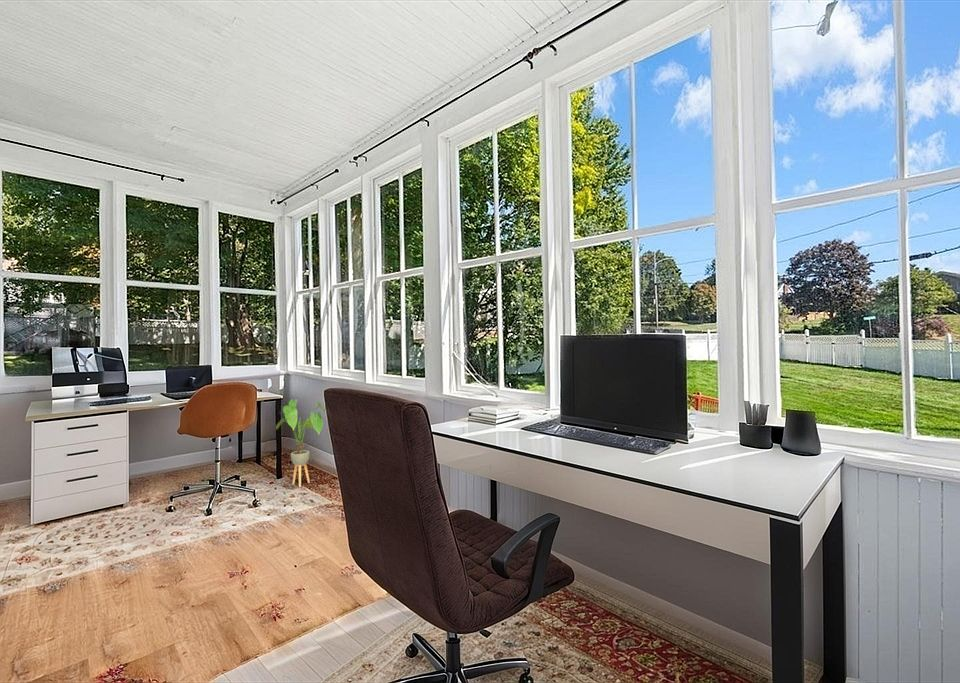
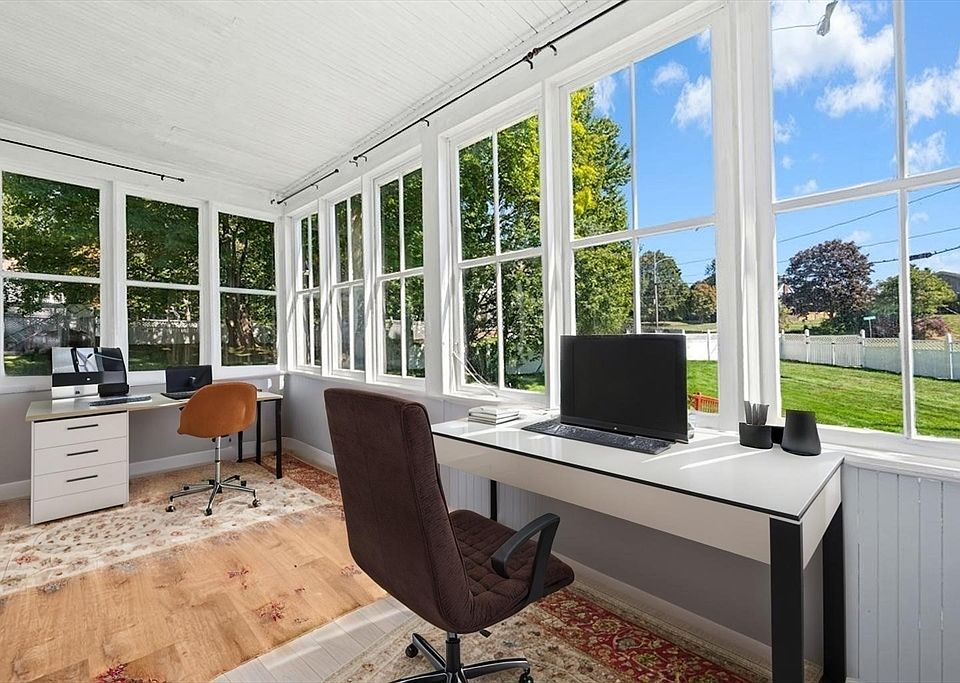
- house plant [275,398,326,488]
